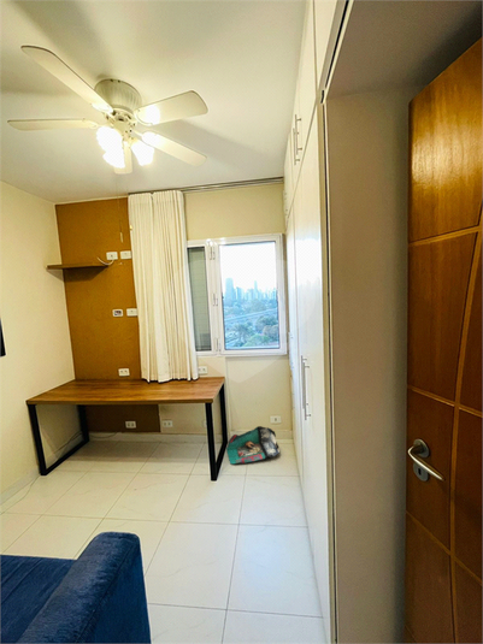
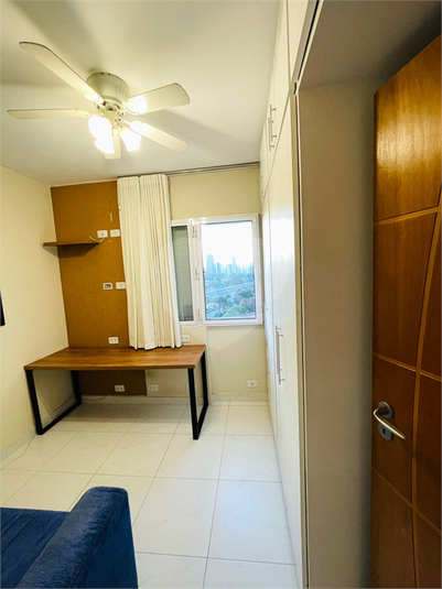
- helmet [225,425,281,465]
